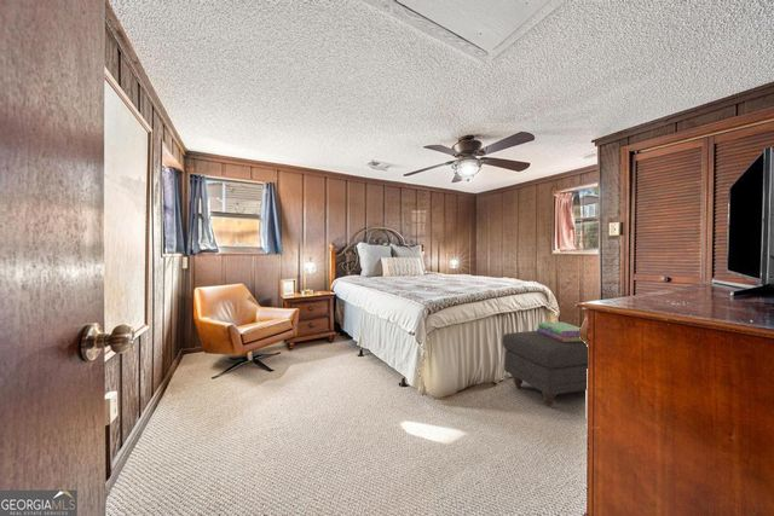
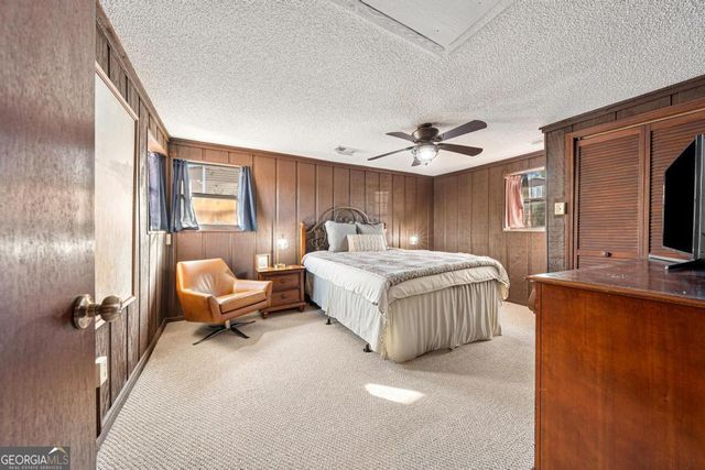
- ottoman [502,330,589,407]
- stack of books [536,321,583,342]
